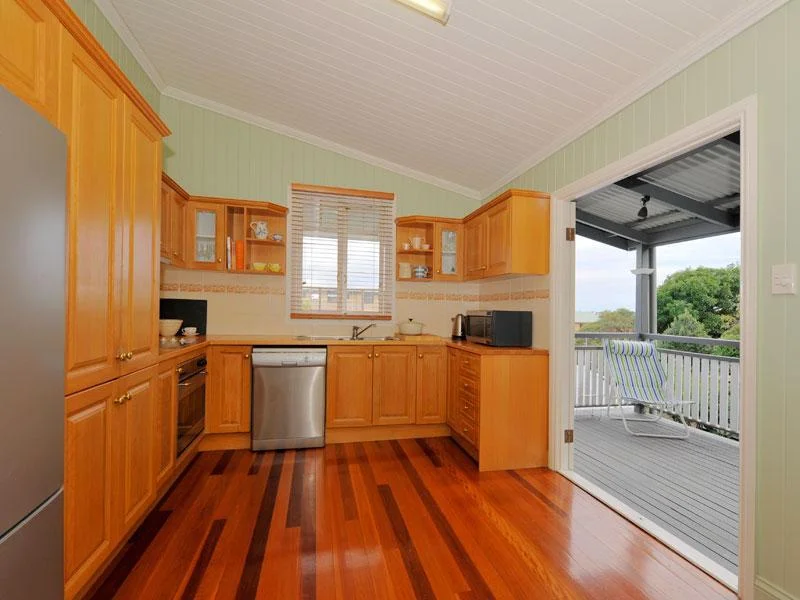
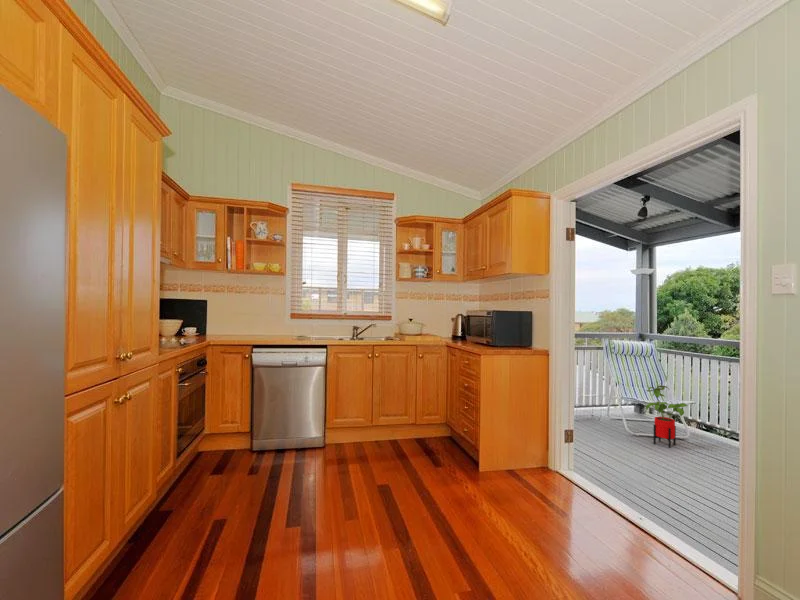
+ house plant [645,385,689,449]
